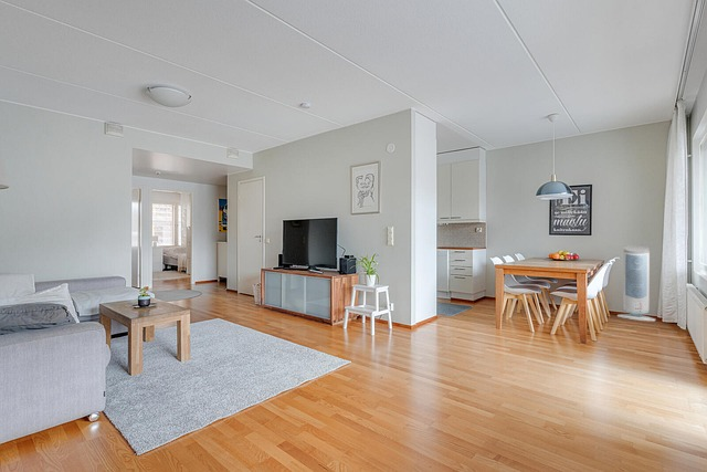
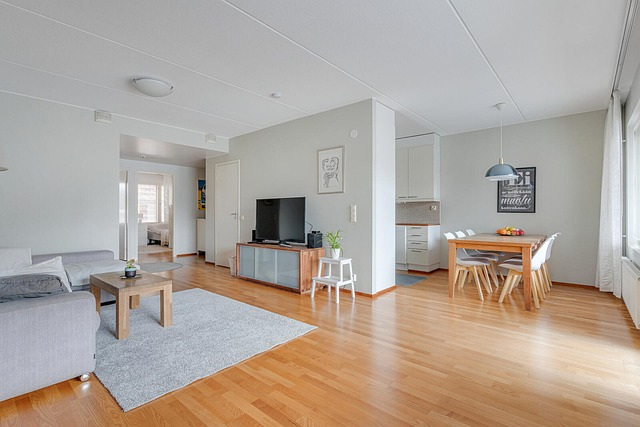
- air purifier [616,243,656,322]
